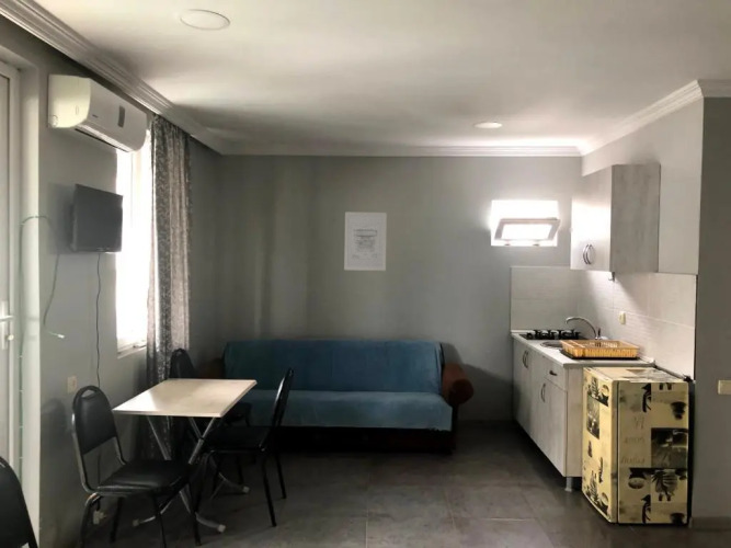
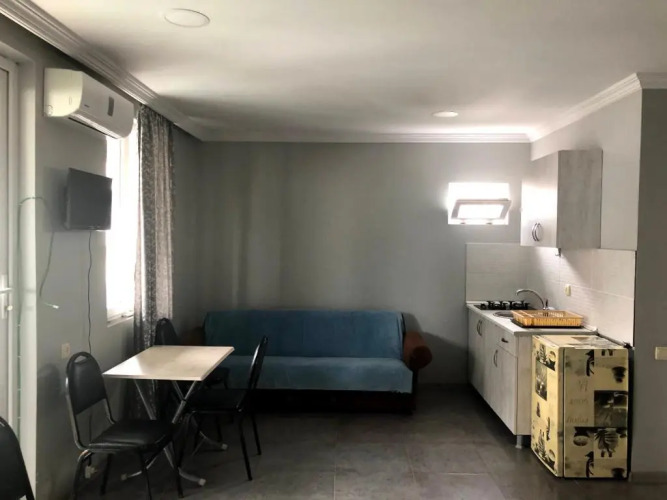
- wall art [343,212,388,272]
